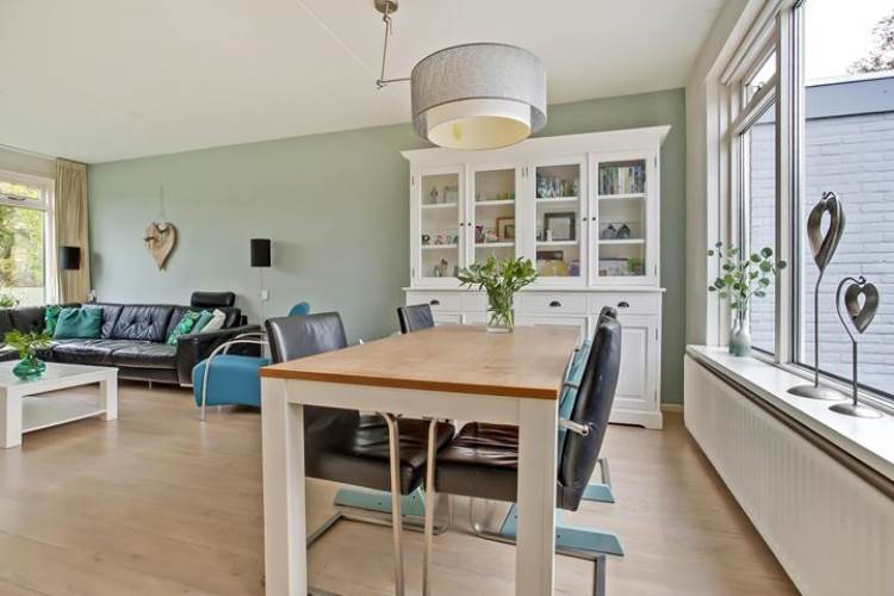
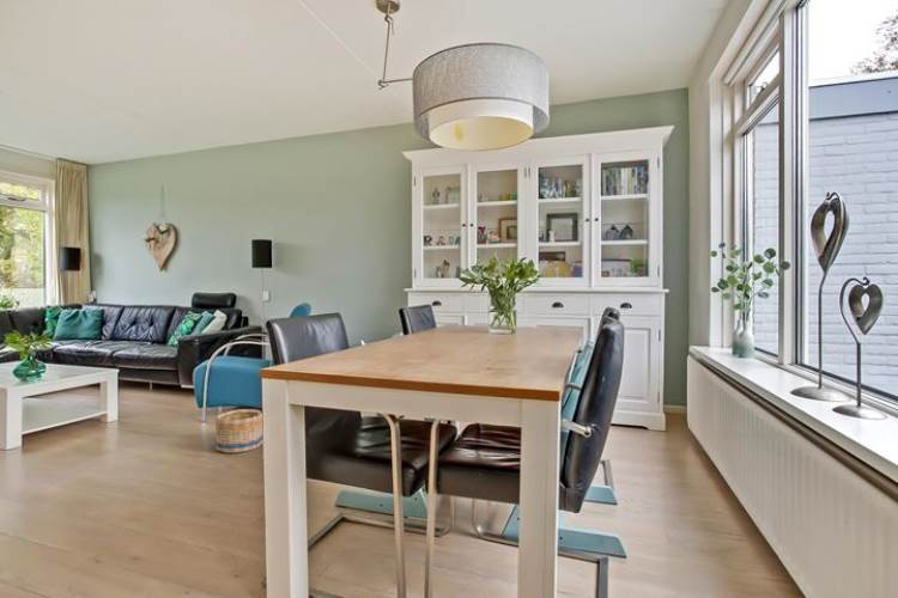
+ basket [214,408,263,454]
